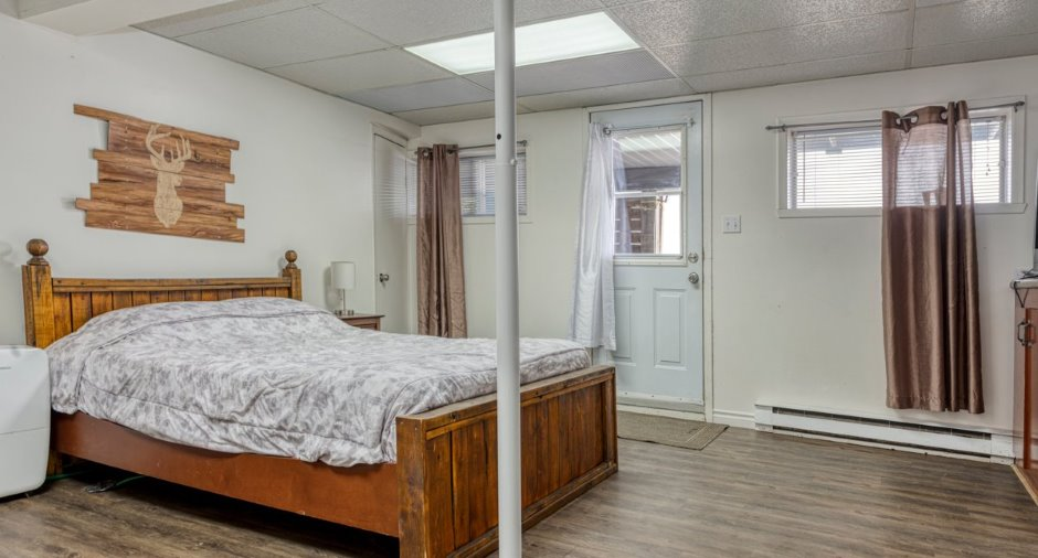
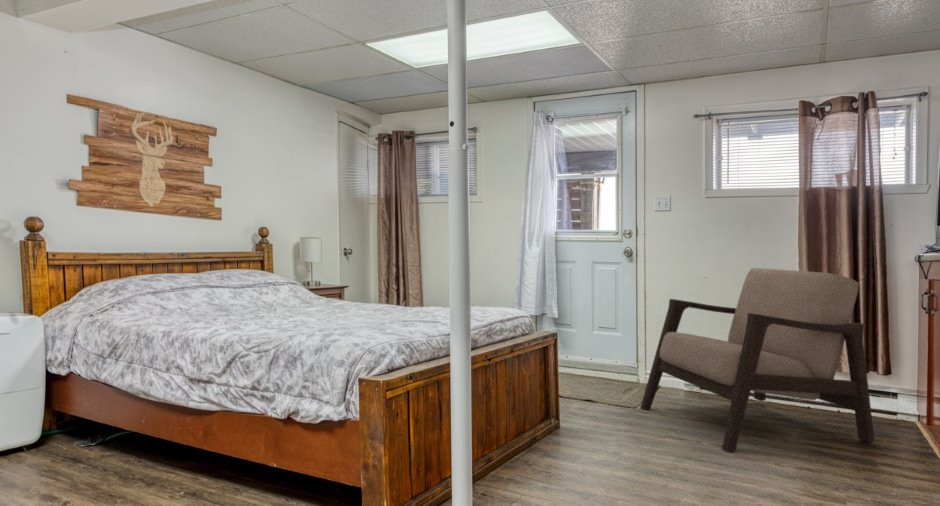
+ armchair [639,267,876,454]
